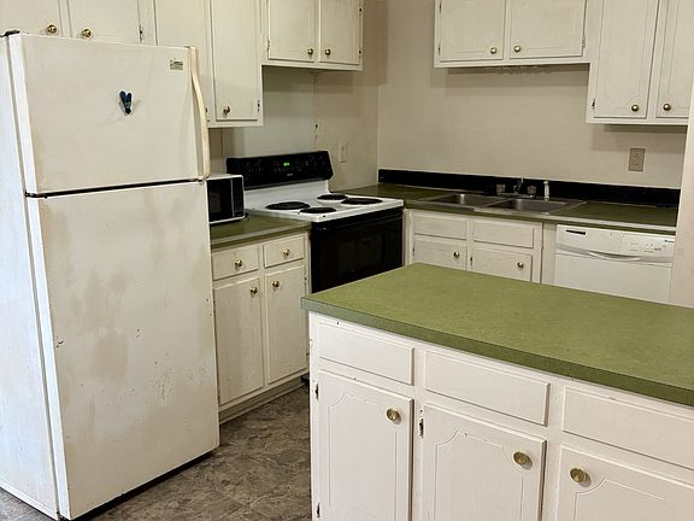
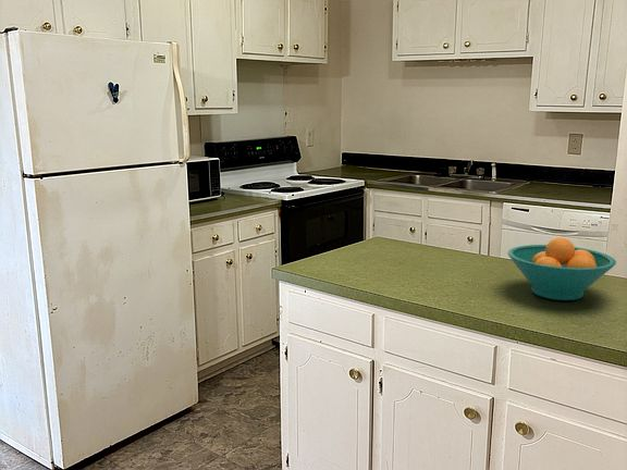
+ fruit bowl [507,236,617,301]
